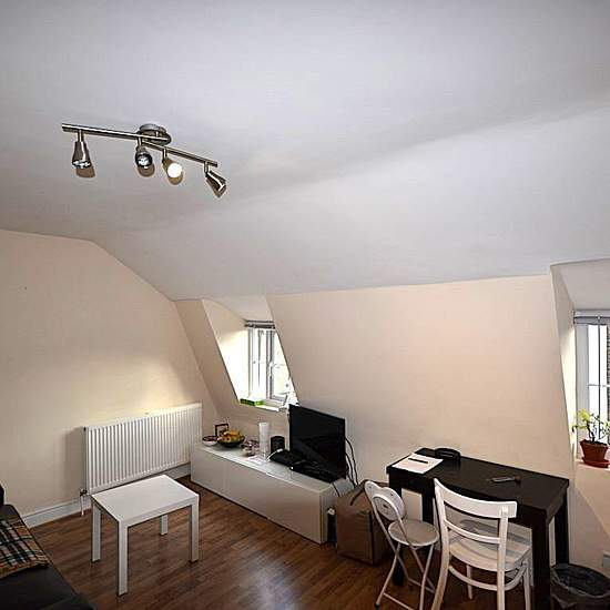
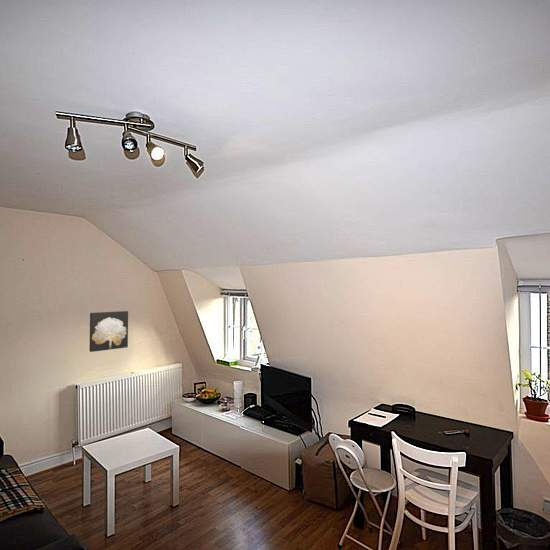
+ wall art [89,310,129,353]
